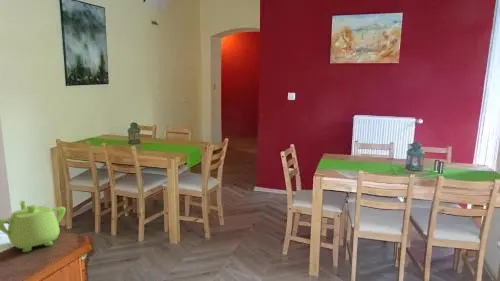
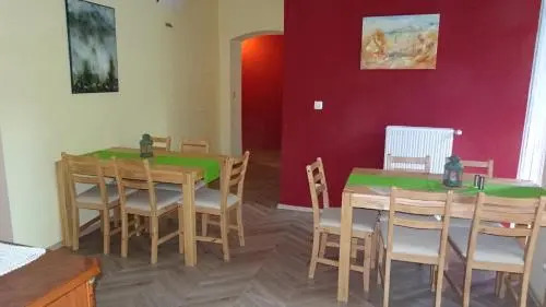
- teapot [0,200,67,253]
